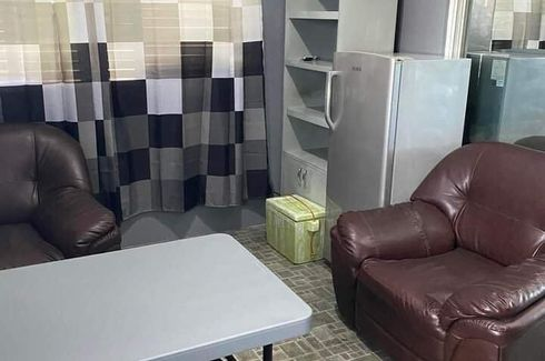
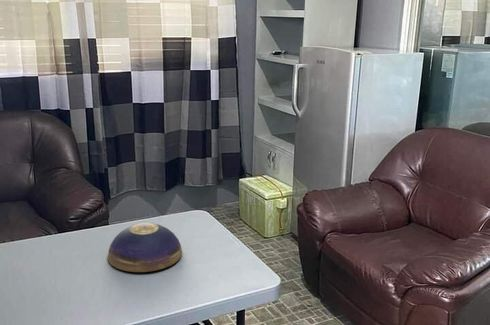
+ decorative bowl [107,222,183,273]
